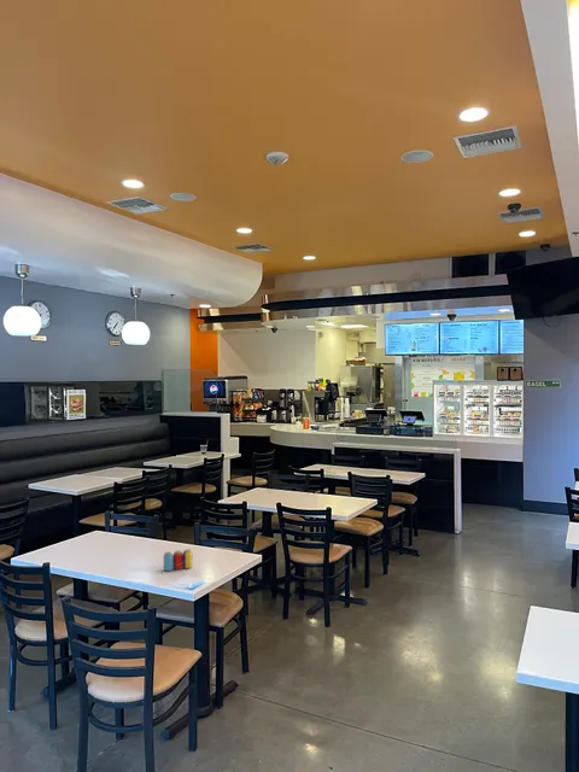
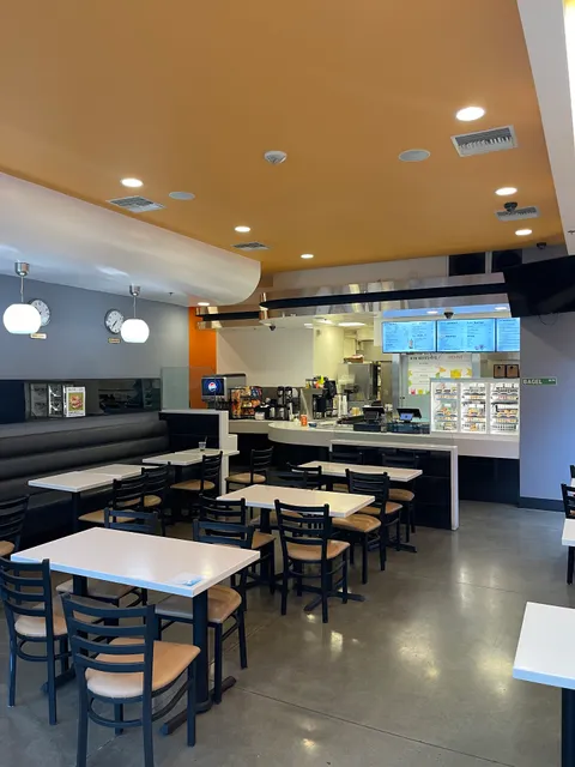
- pop [163,548,193,572]
